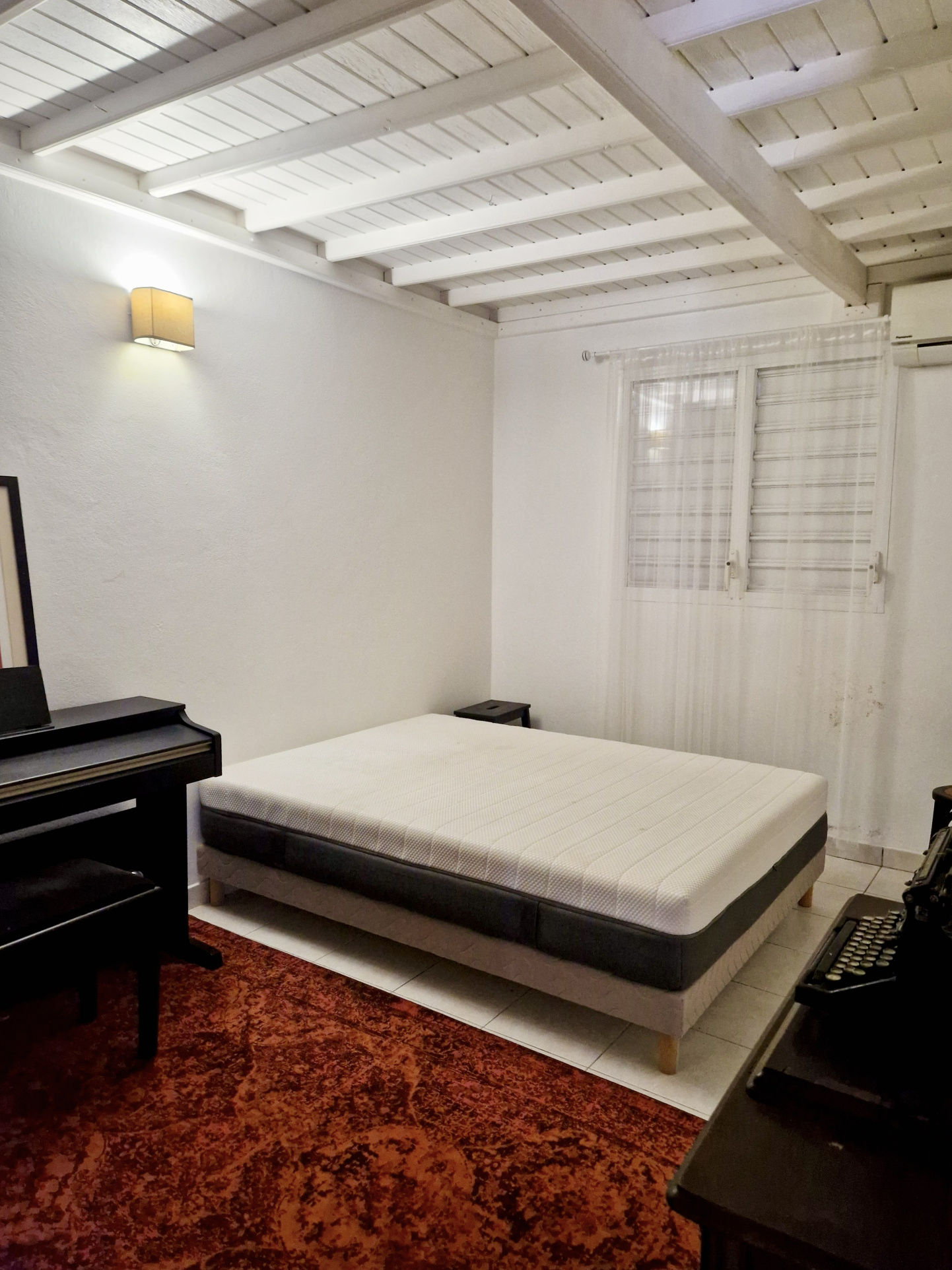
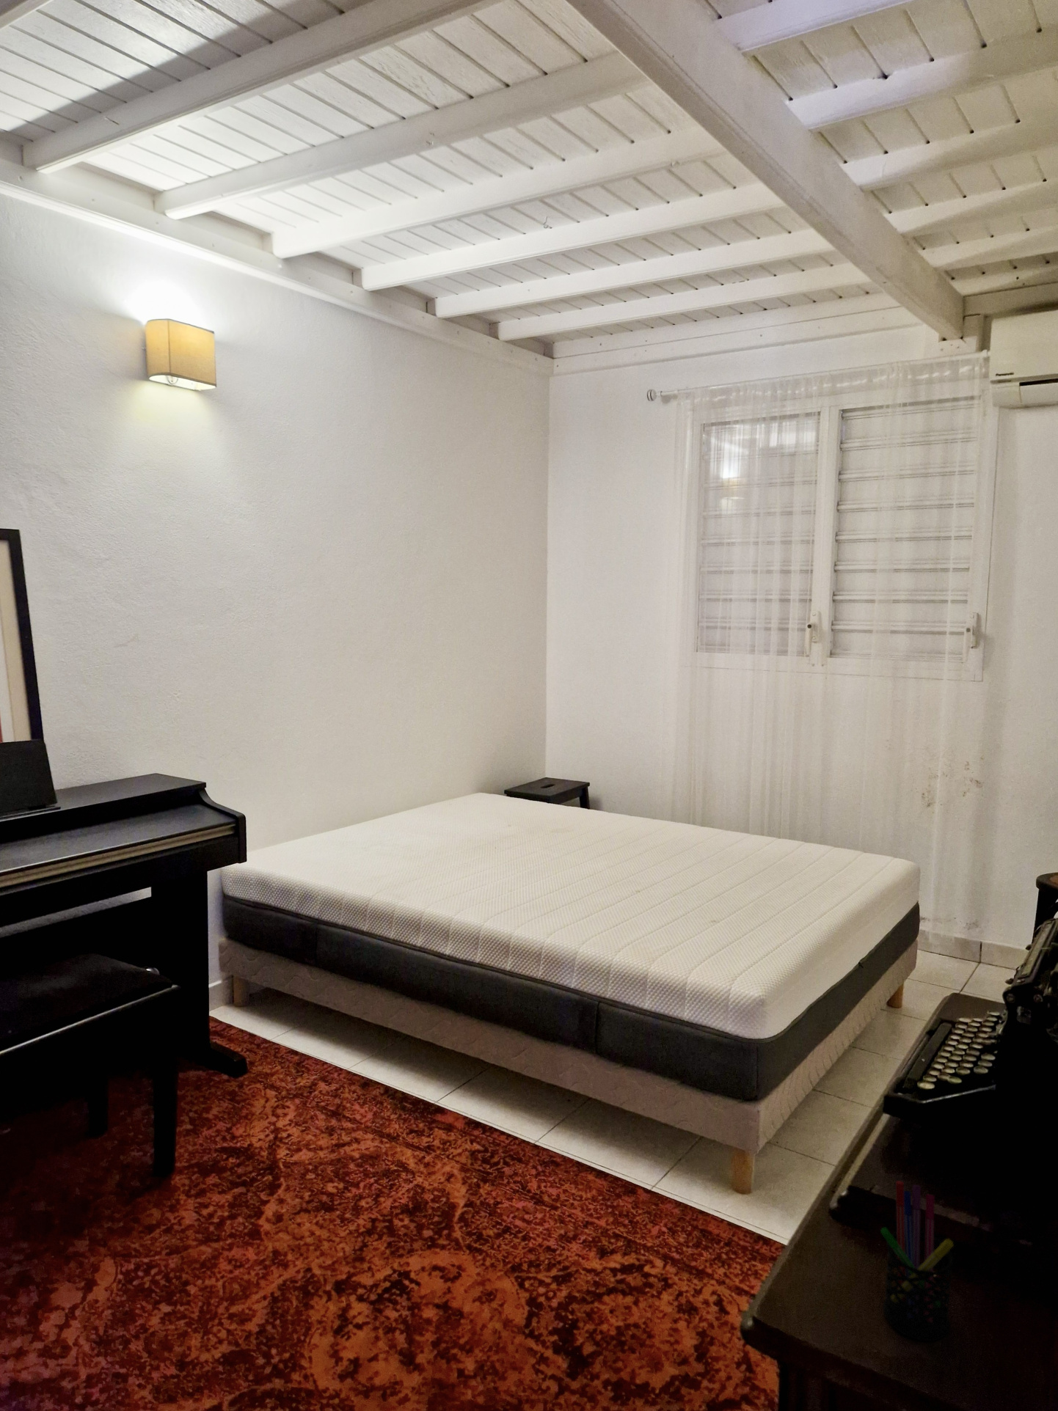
+ pen holder [880,1180,955,1342]
